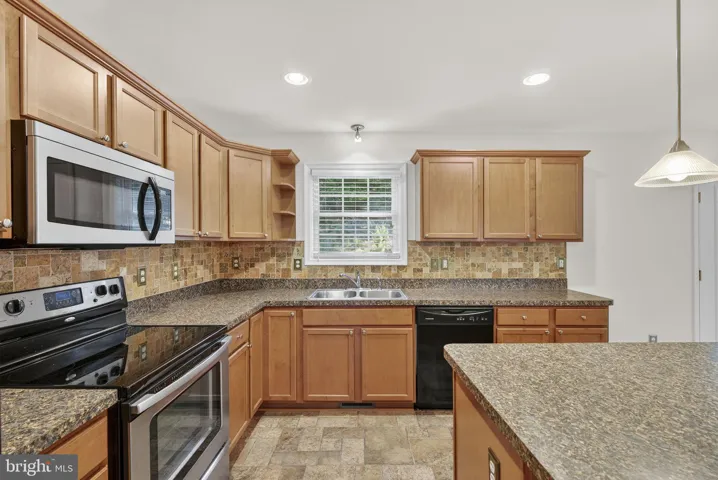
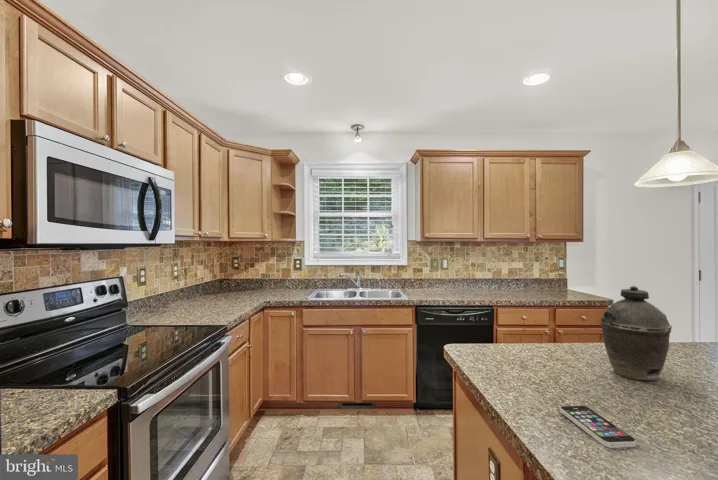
+ kettle [600,285,673,382]
+ smartphone [560,405,637,449]
